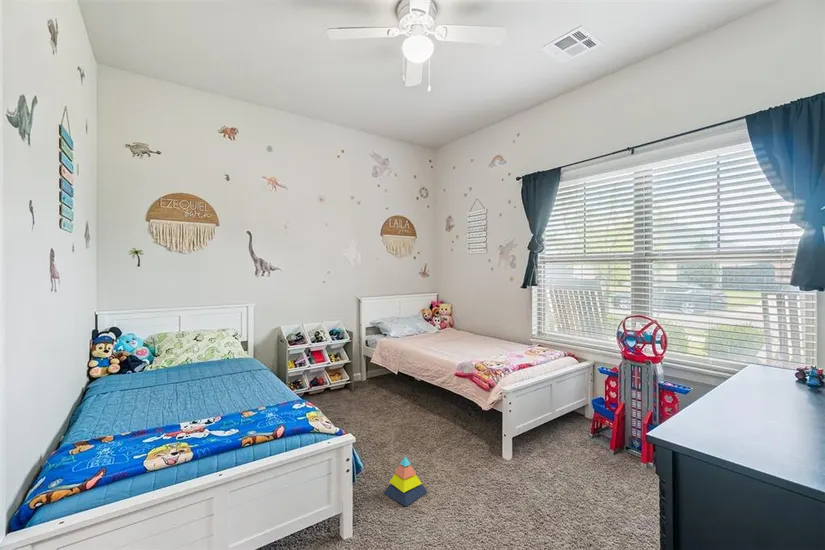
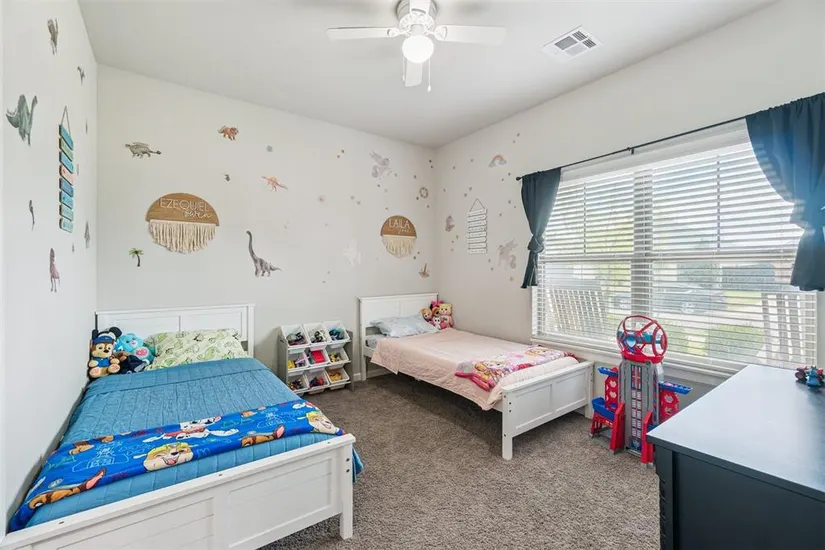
- stacking toy [383,455,428,507]
